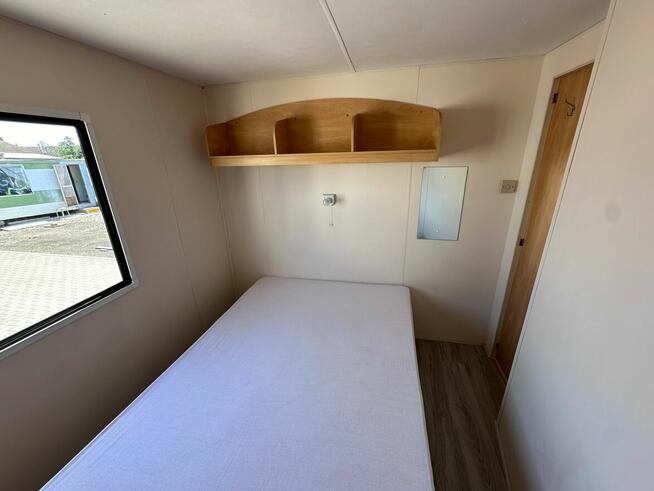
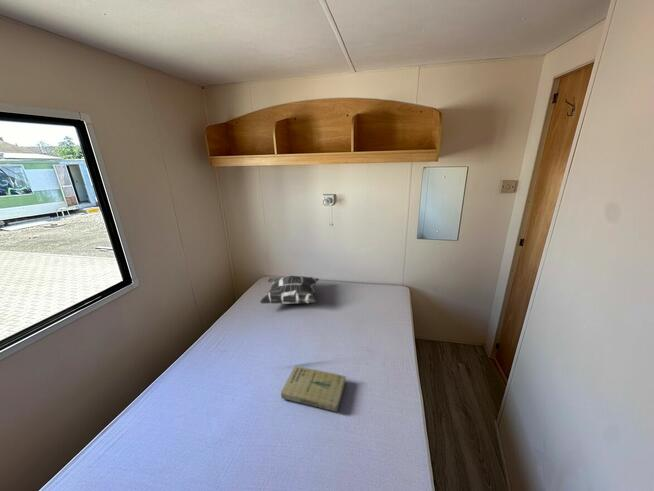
+ decorative pillow [259,275,320,305]
+ book [280,365,347,413]
